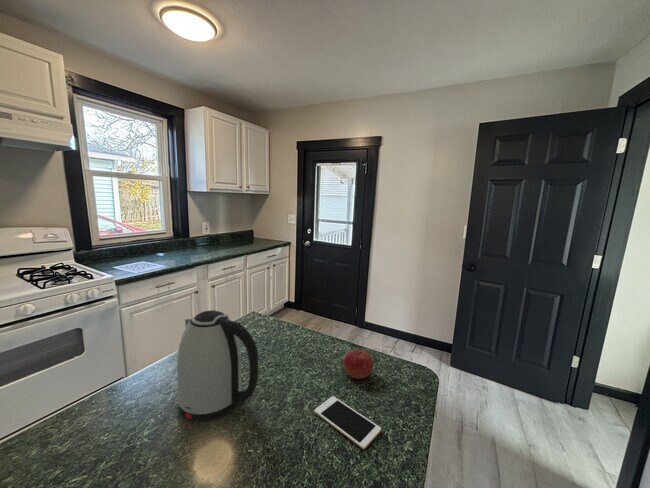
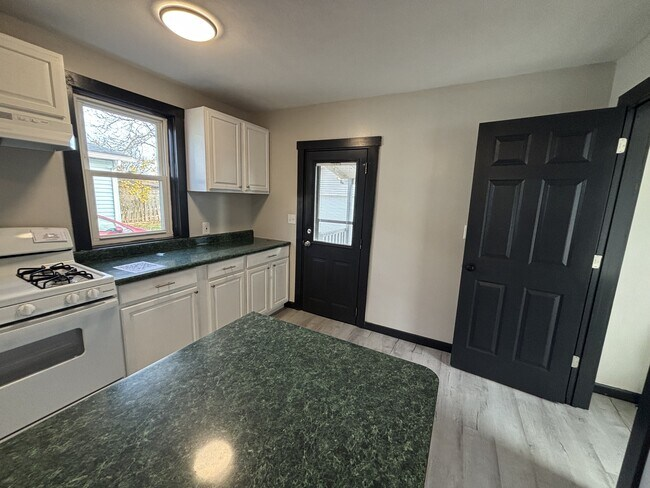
- fruit [342,349,374,380]
- kettle [176,309,259,423]
- cell phone [313,396,382,450]
